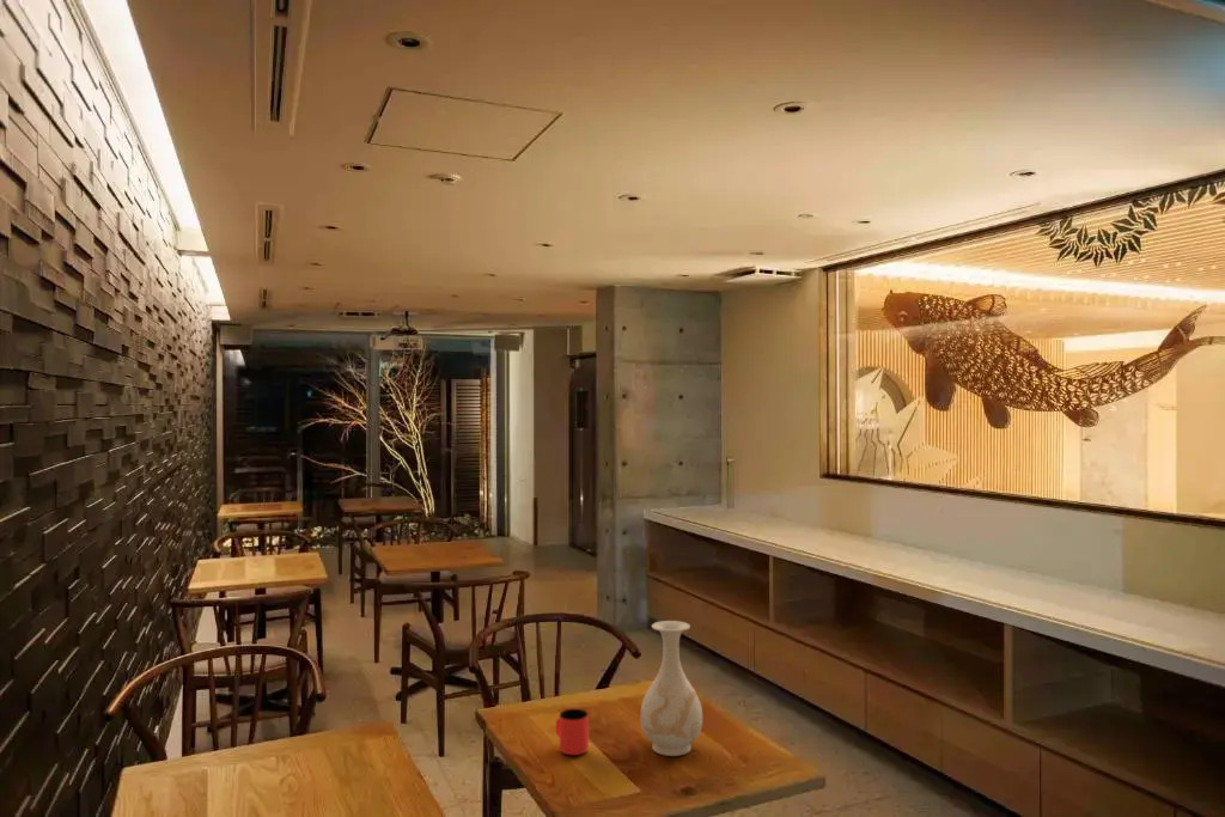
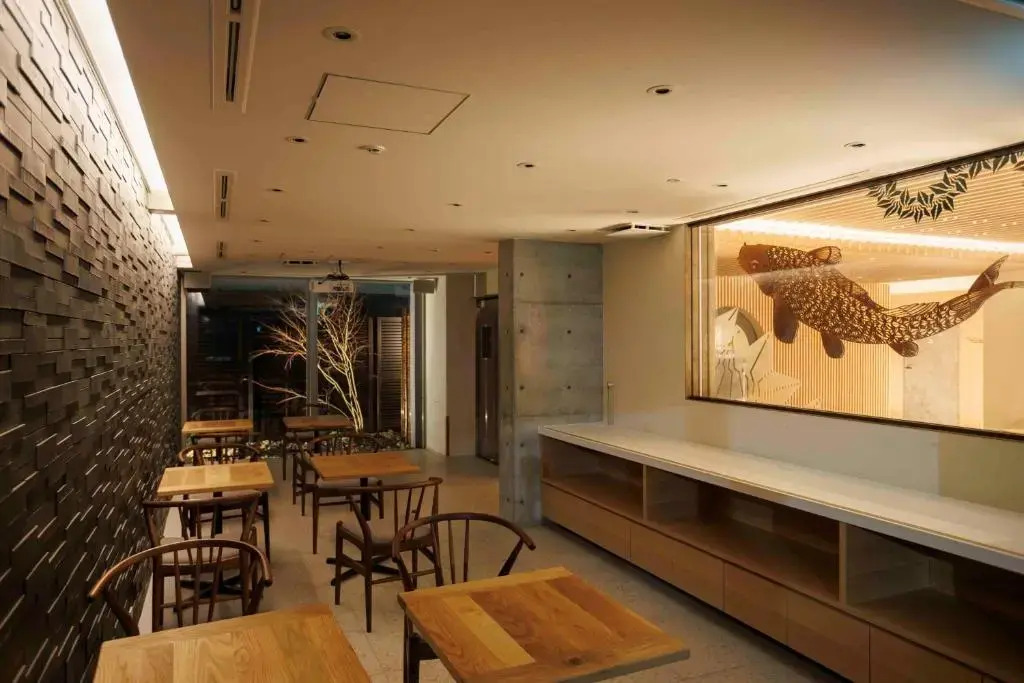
- cup [555,708,590,756]
- vase [639,620,703,757]
